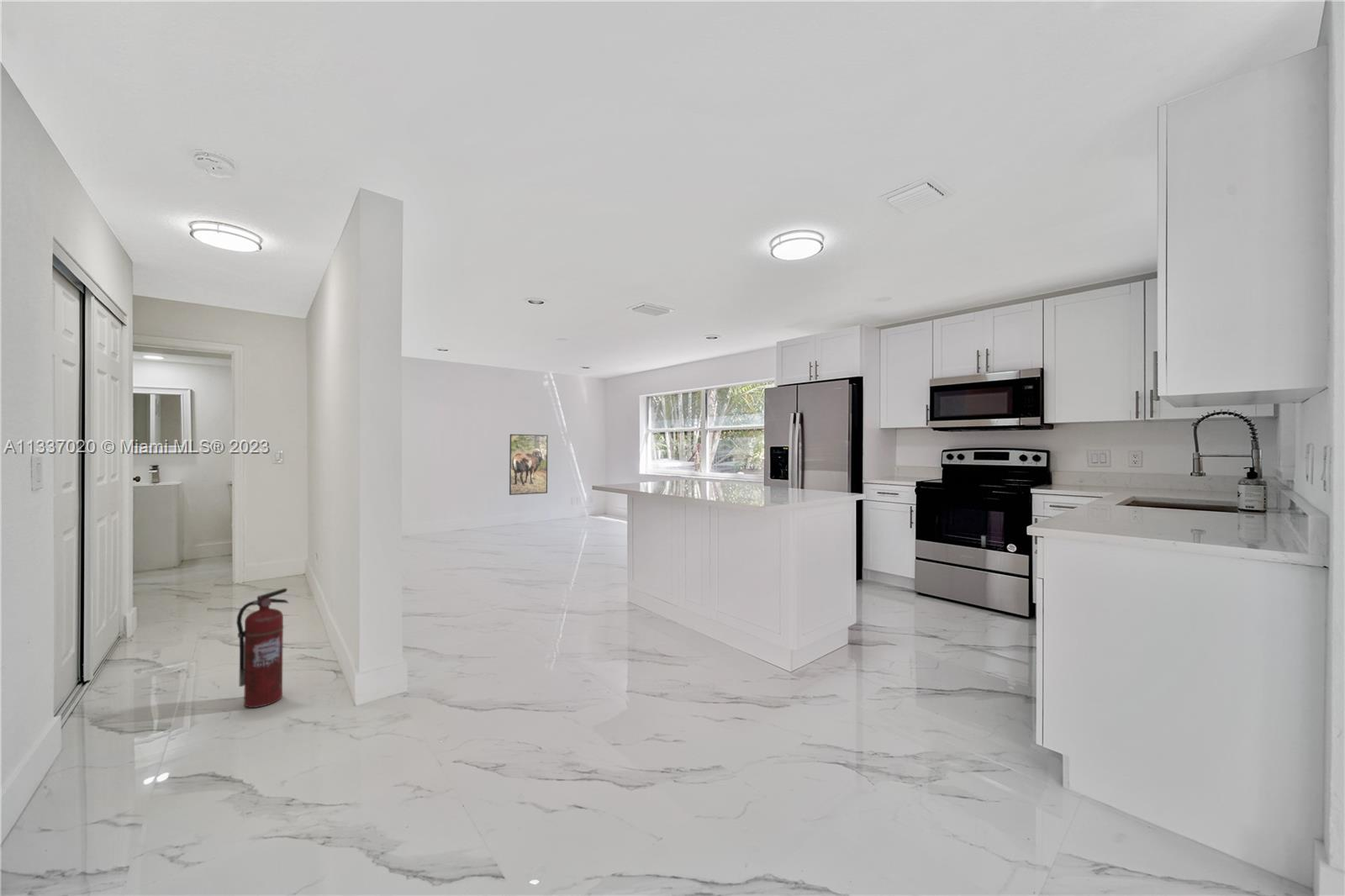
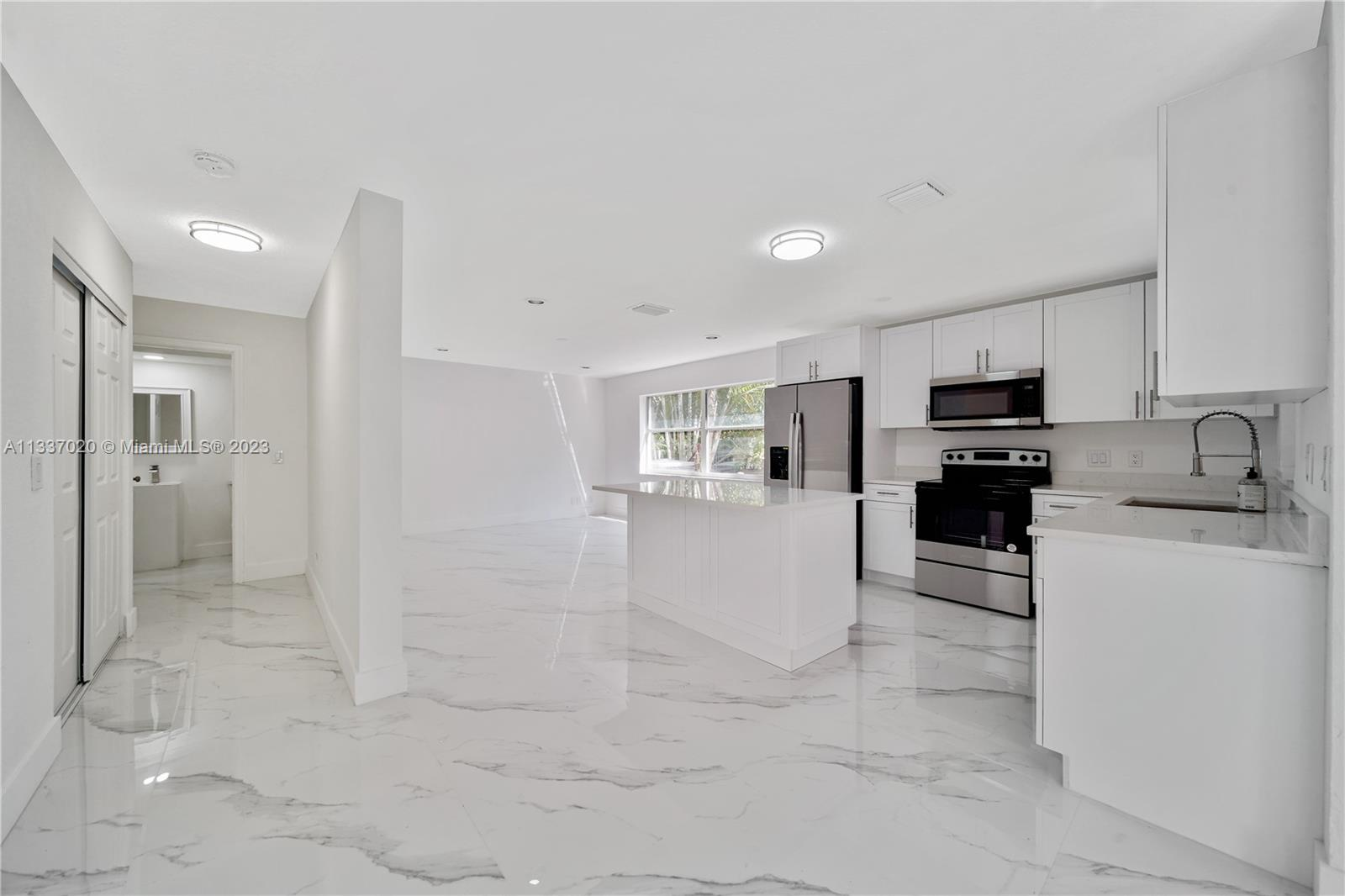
- fire extinguisher [235,588,290,709]
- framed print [509,434,549,496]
